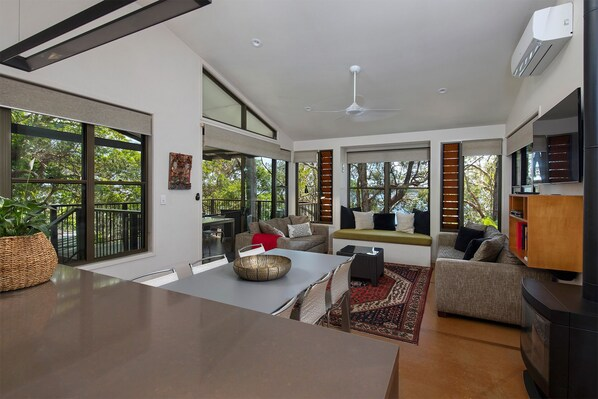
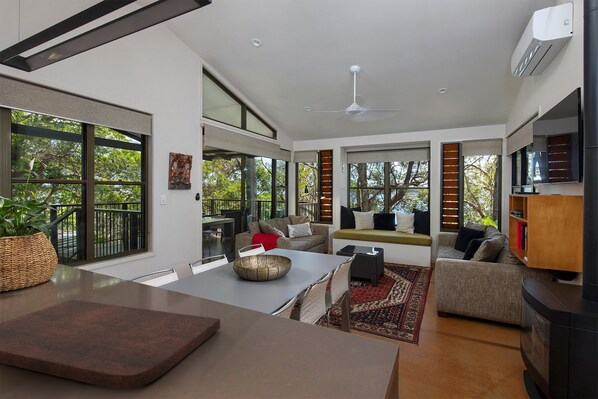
+ cutting board [0,299,221,390]
